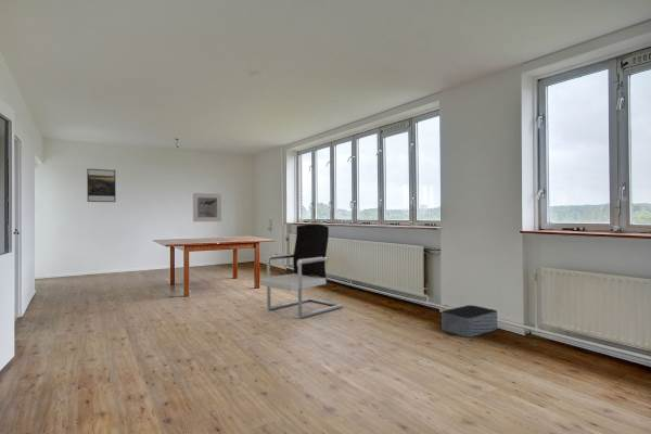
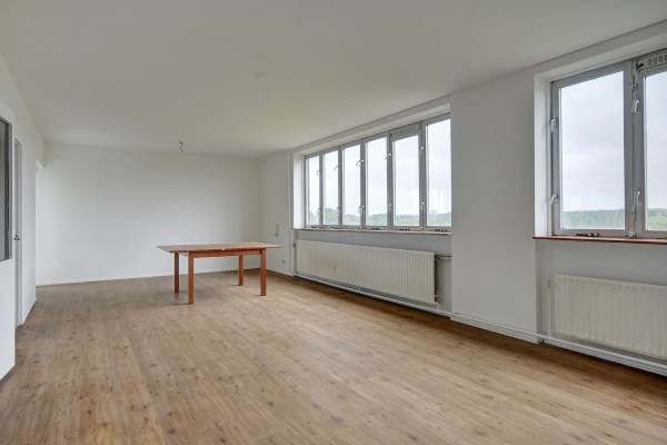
- storage bin [441,304,498,339]
- office chair [258,224,344,319]
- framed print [86,168,116,203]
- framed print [192,192,222,222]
